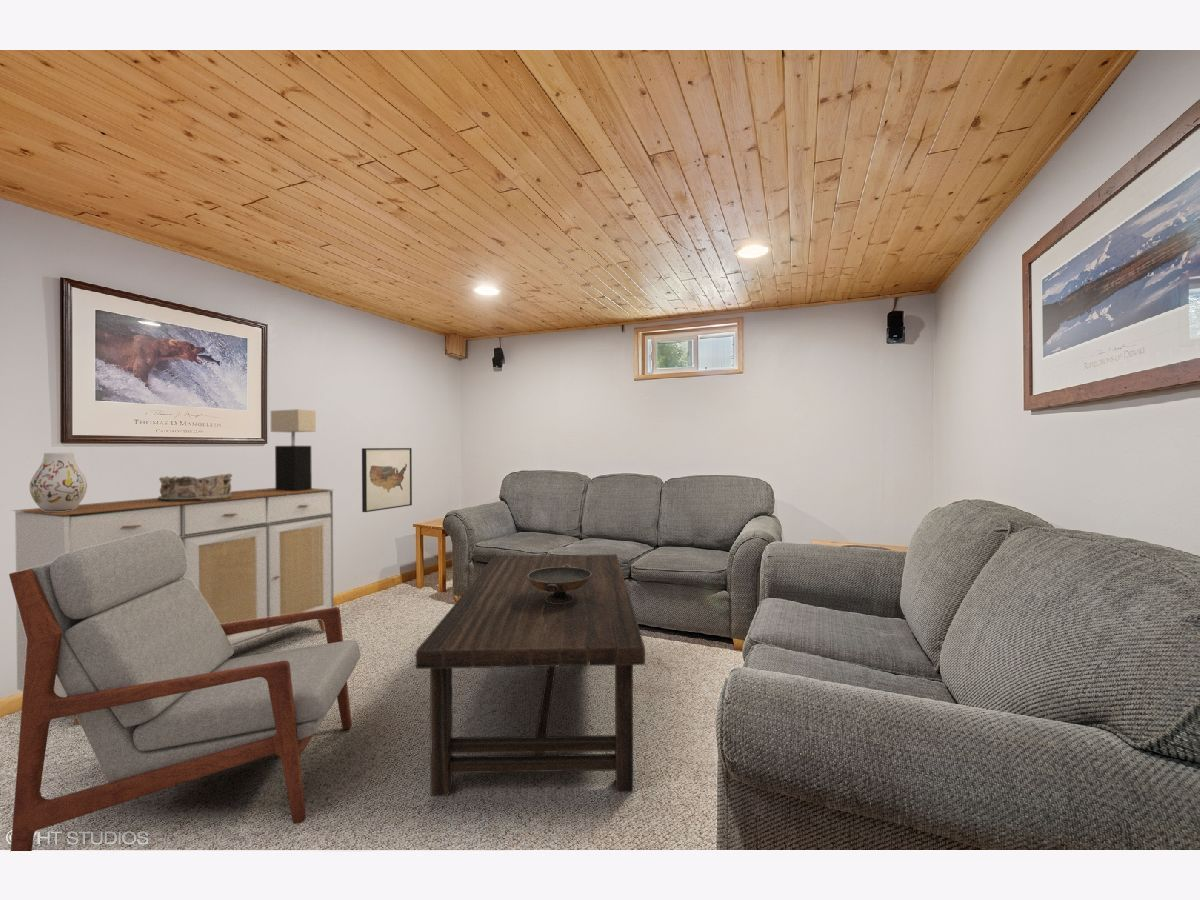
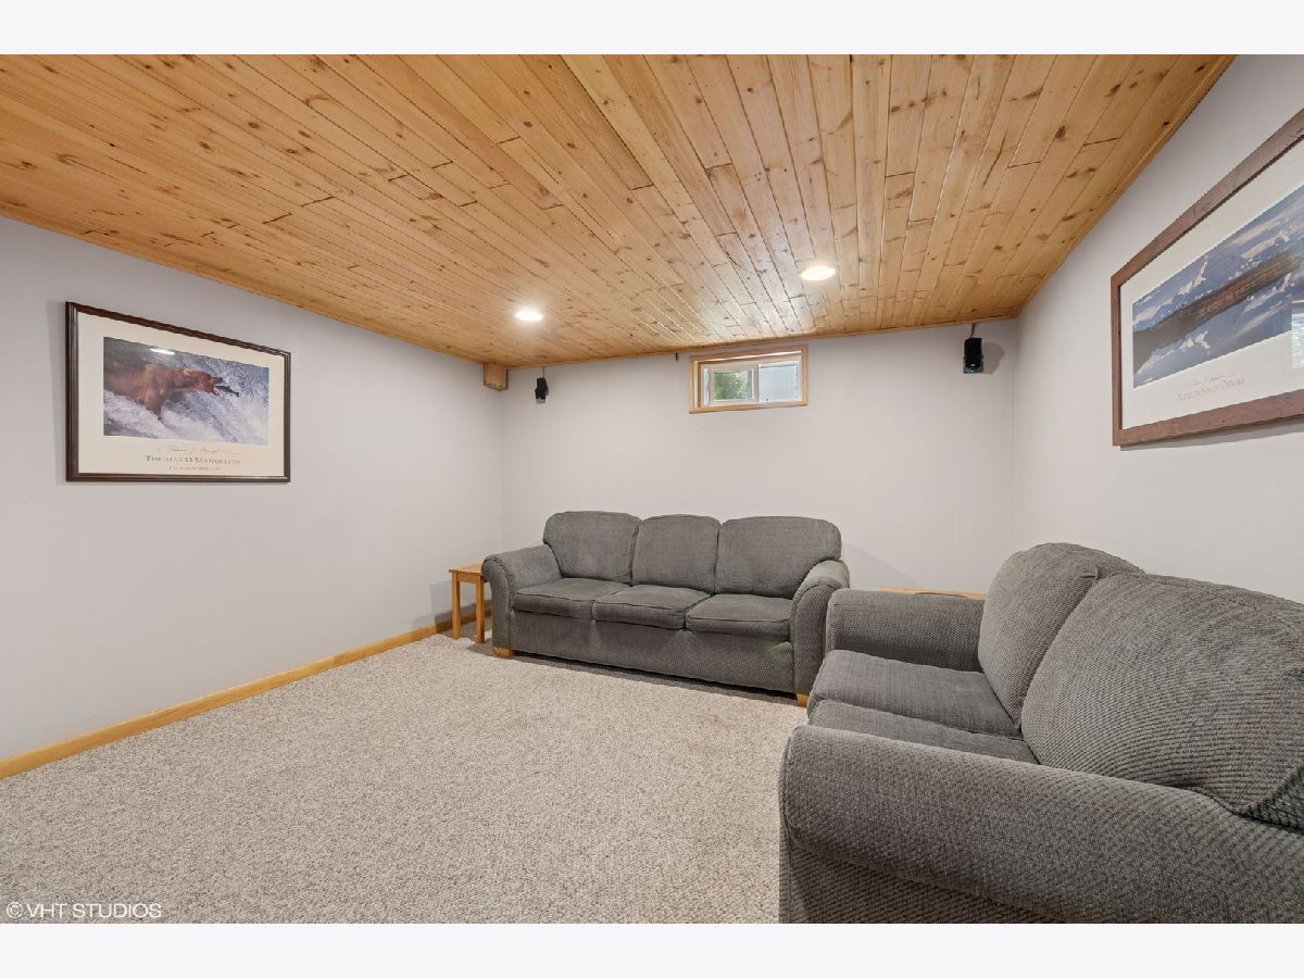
- vase [29,452,88,511]
- sideboard [11,487,335,726]
- table lamp [270,408,317,491]
- coffee table [415,553,646,797]
- decorative bowl [527,564,592,603]
- armchair [8,529,361,852]
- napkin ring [157,473,233,500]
- wall art [361,447,413,513]
